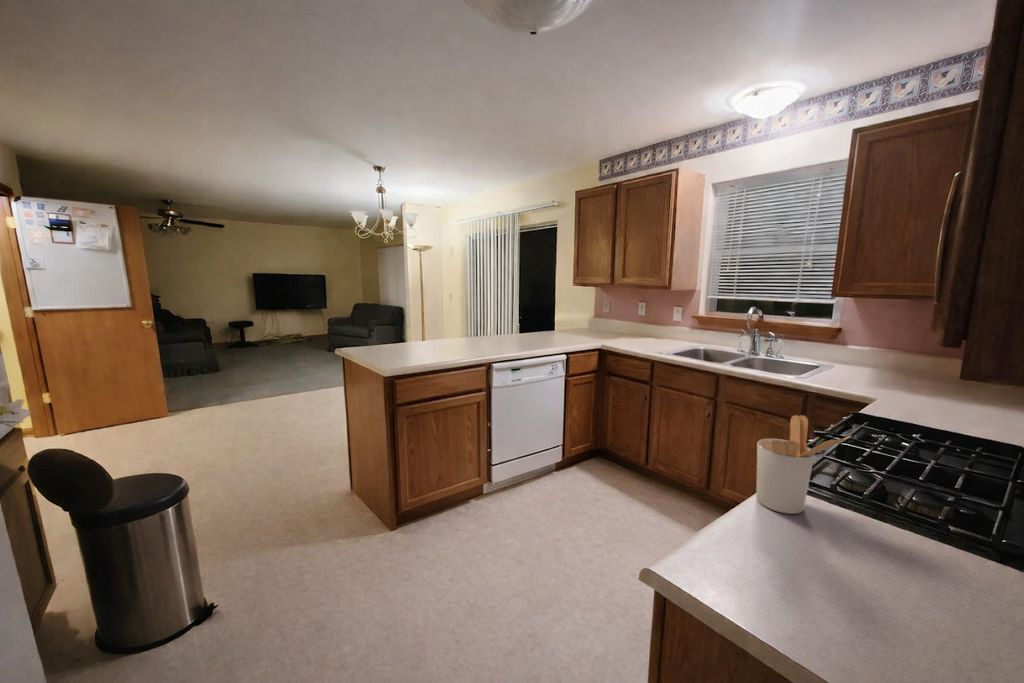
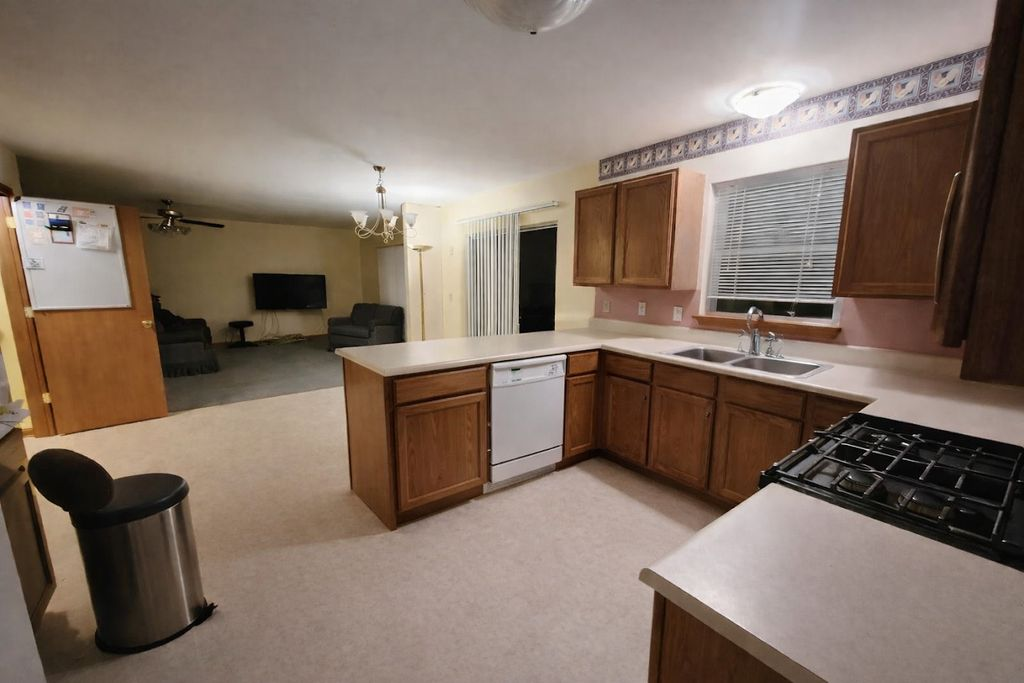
- utensil holder [755,414,853,515]
